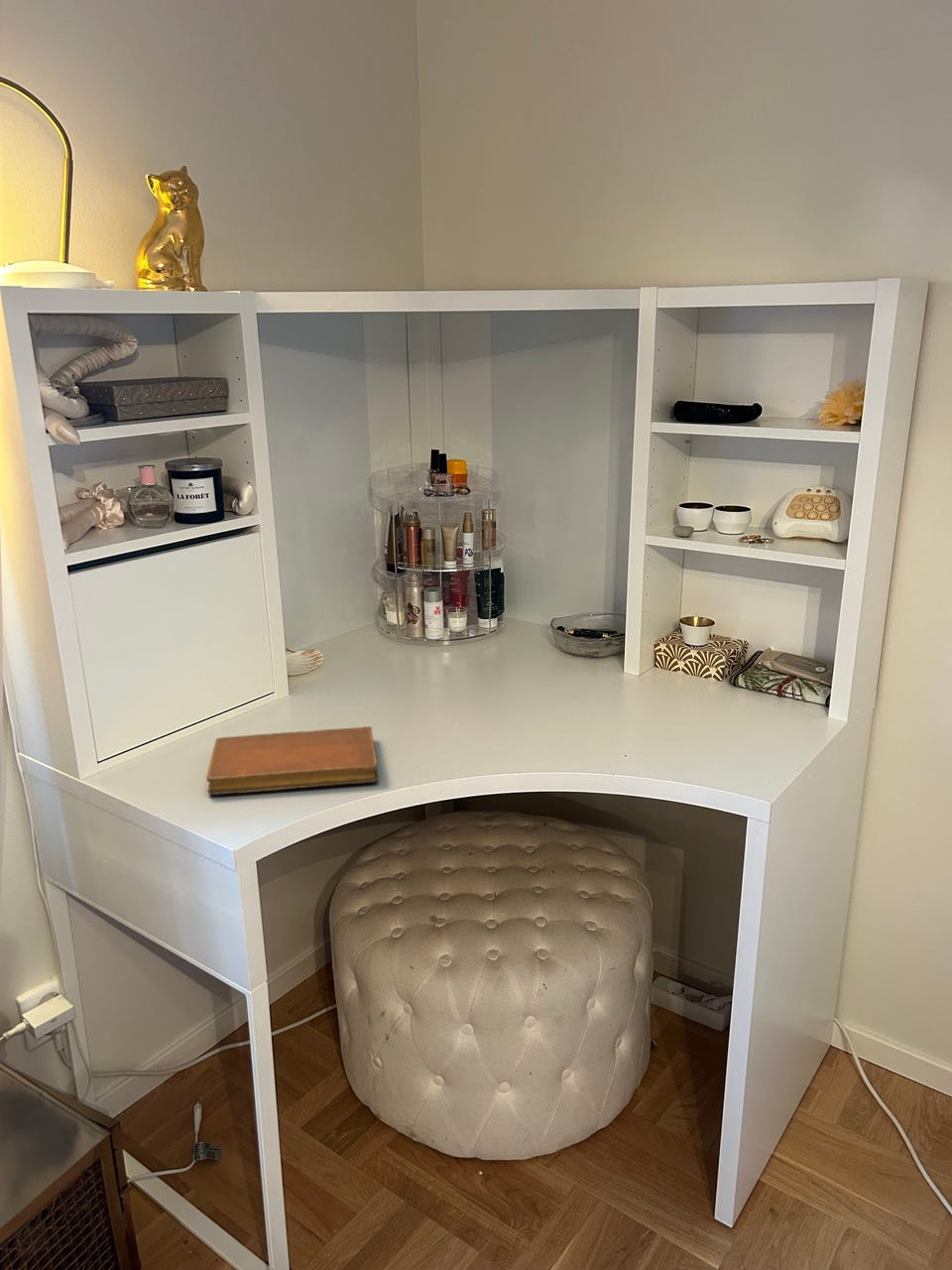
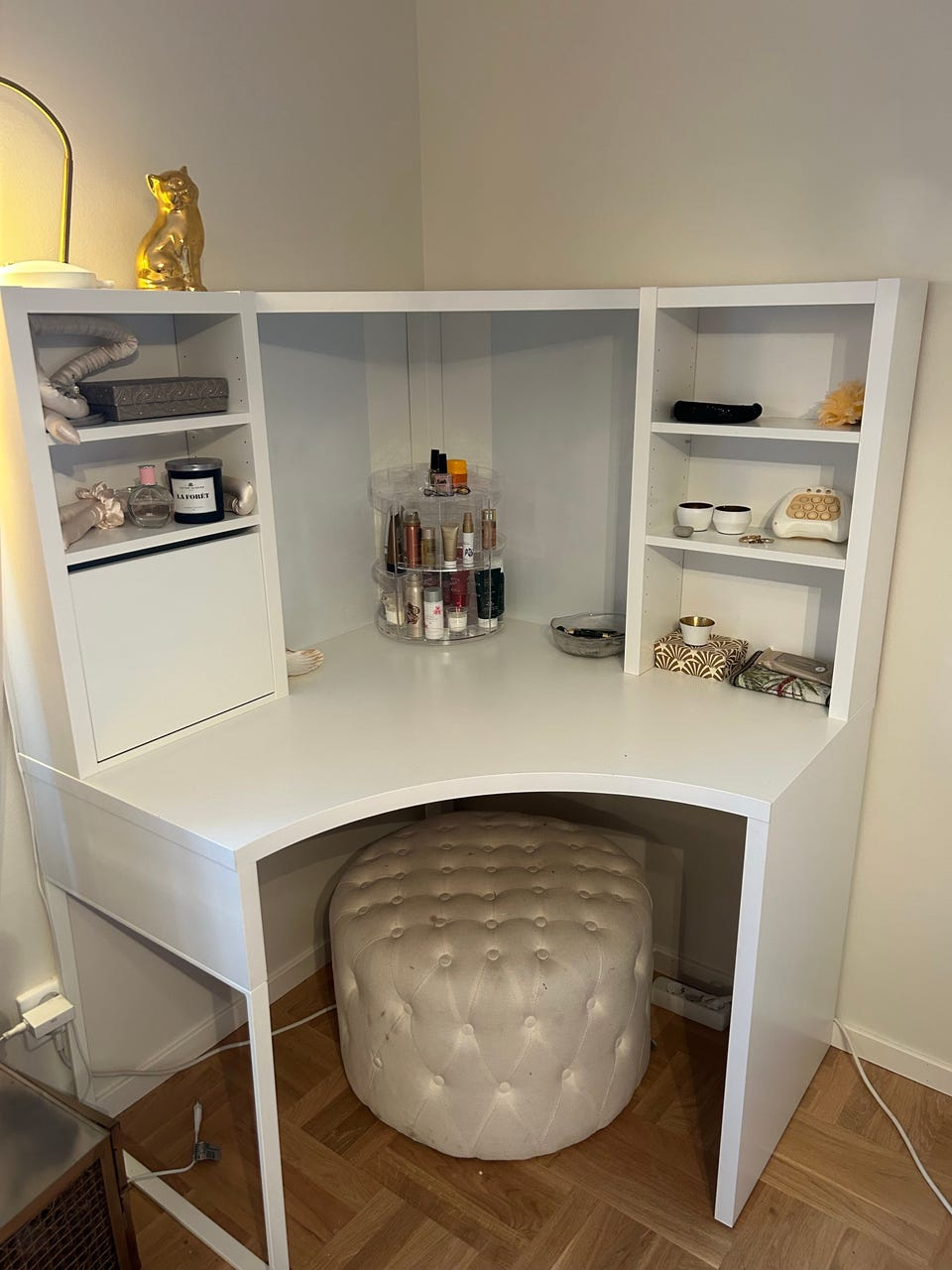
- notebook [205,725,380,796]
